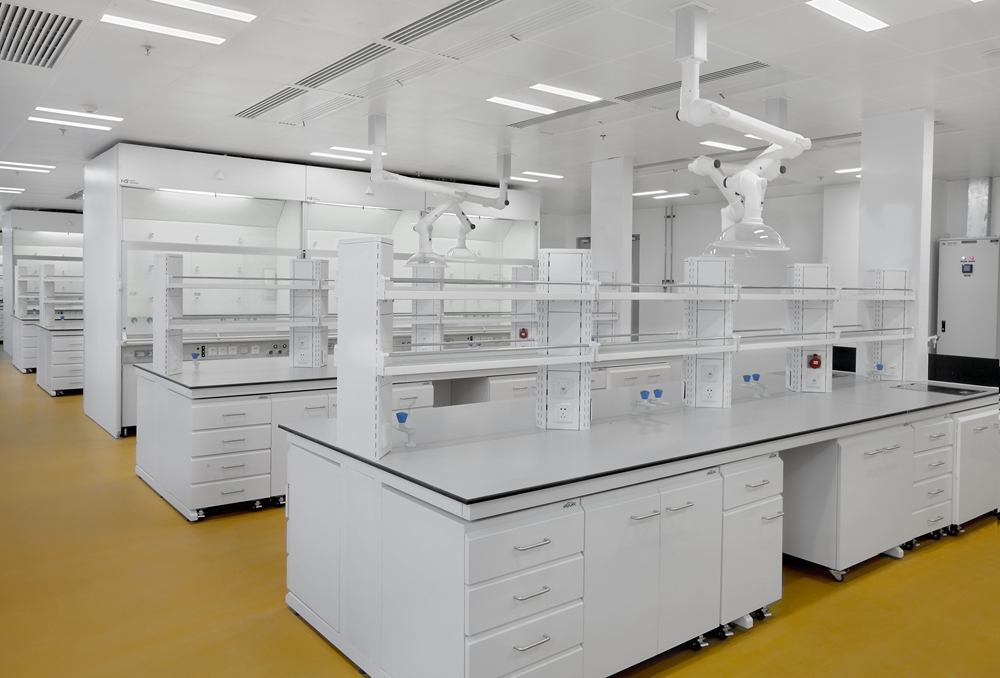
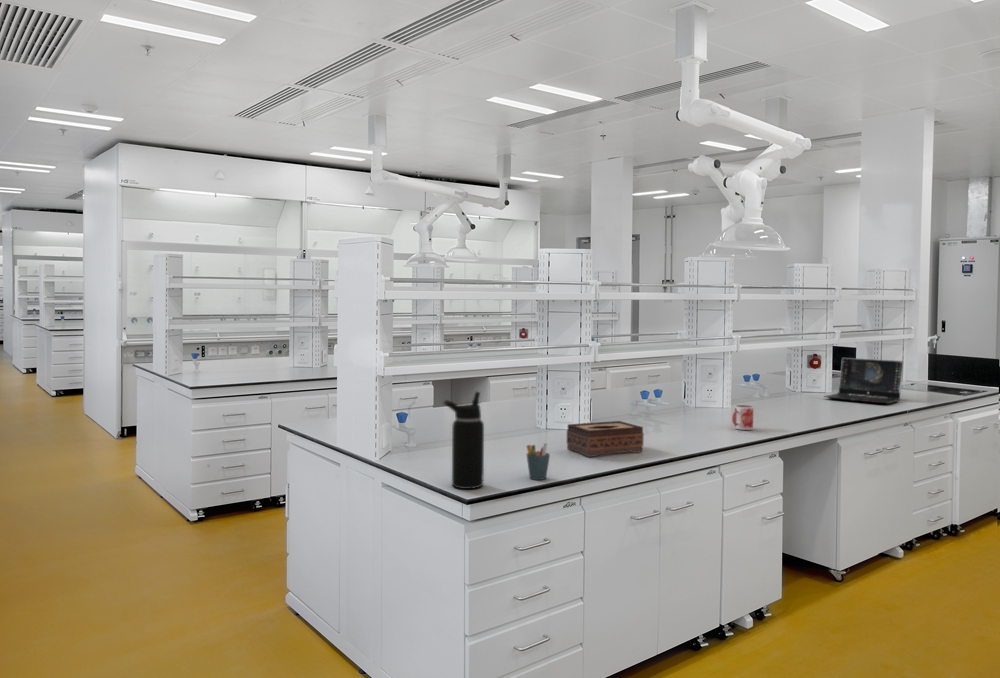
+ water bottle [442,390,485,490]
+ tissue box [566,420,645,458]
+ laptop computer [823,357,904,404]
+ pen holder [526,442,551,481]
+ mug [731,404,754,431]
